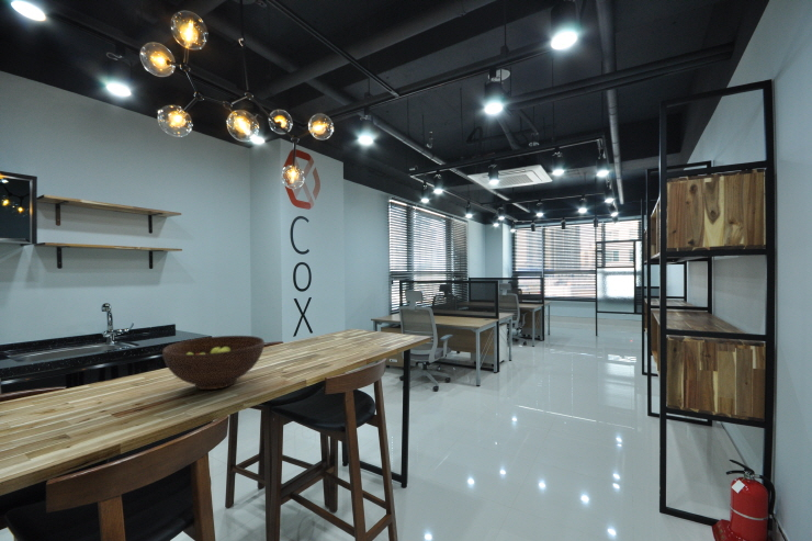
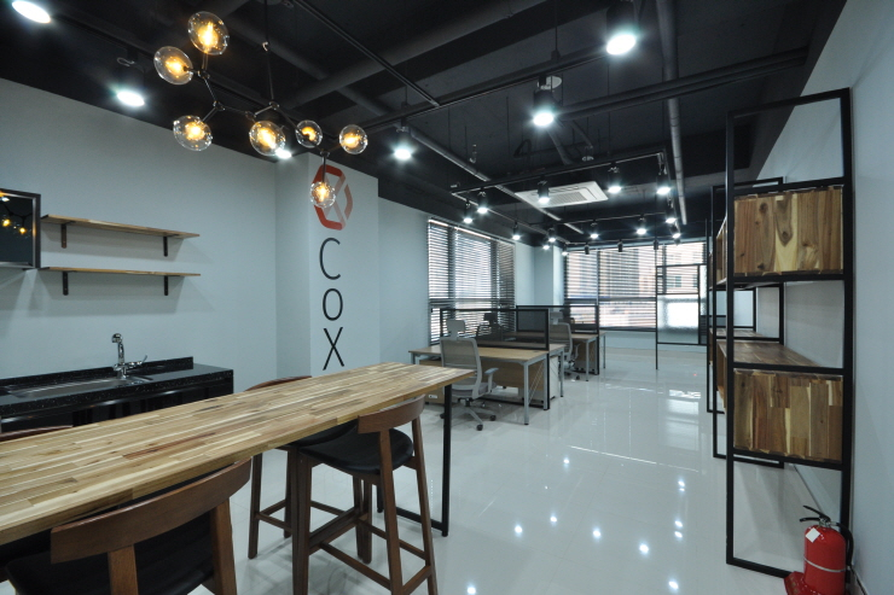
- fruit bowl [161,335,266,391]
